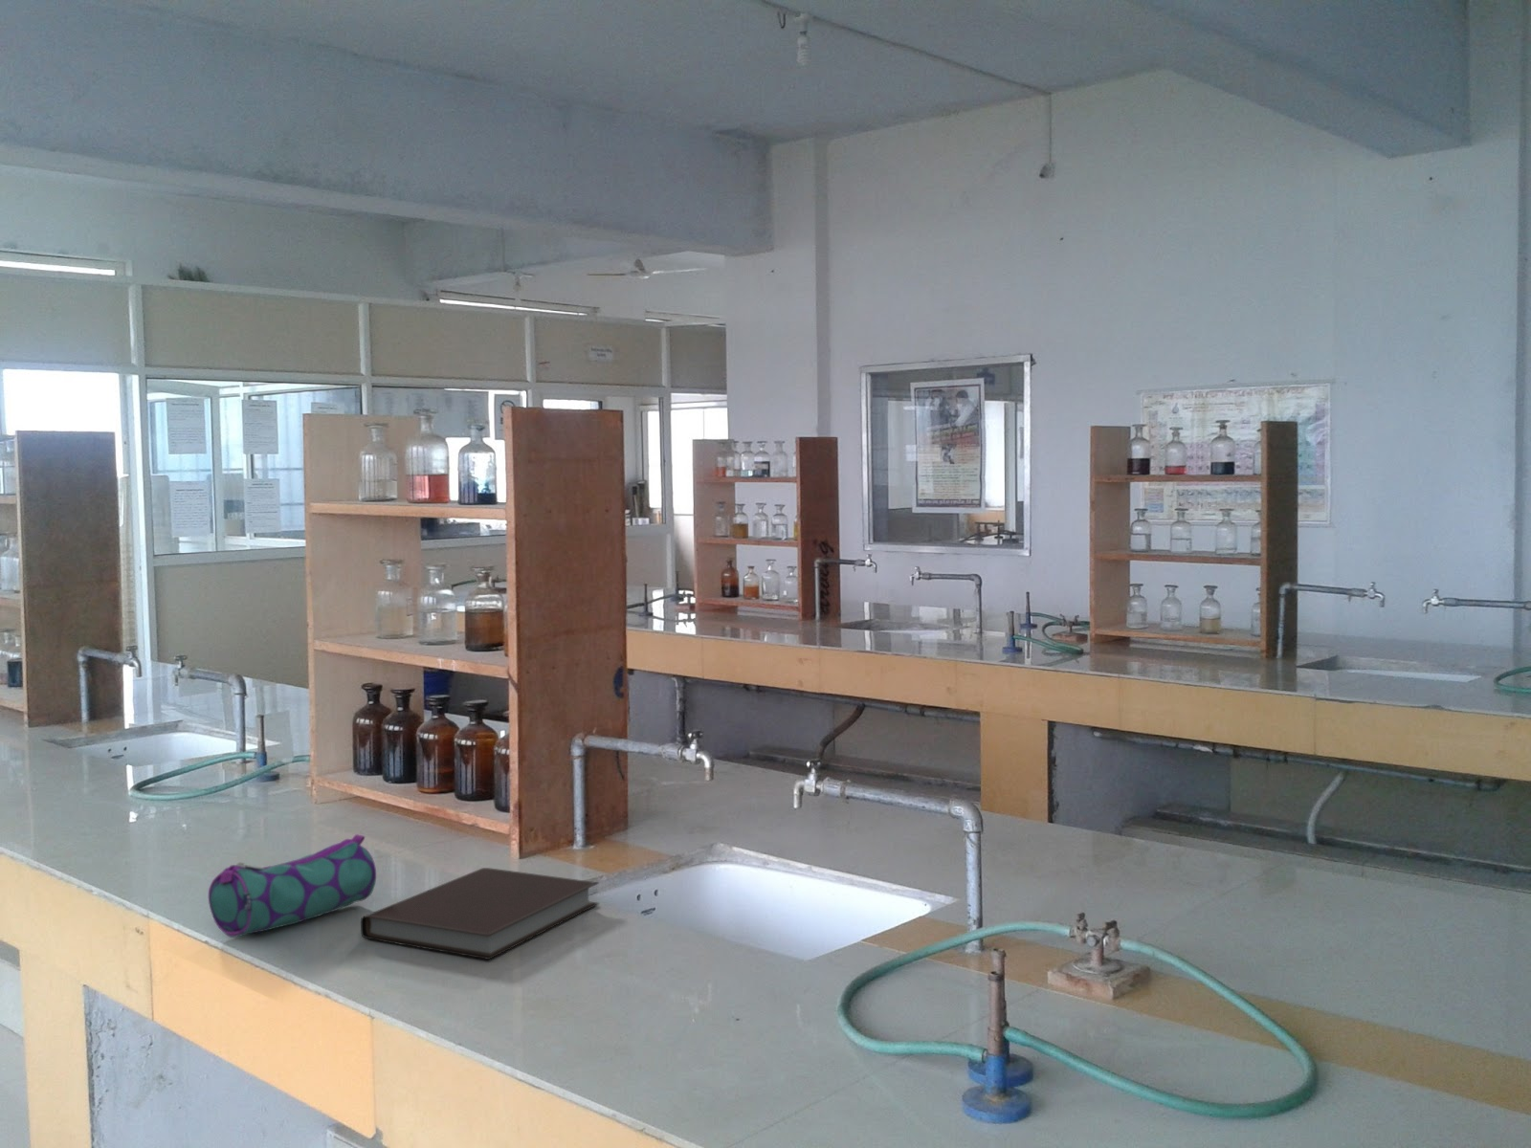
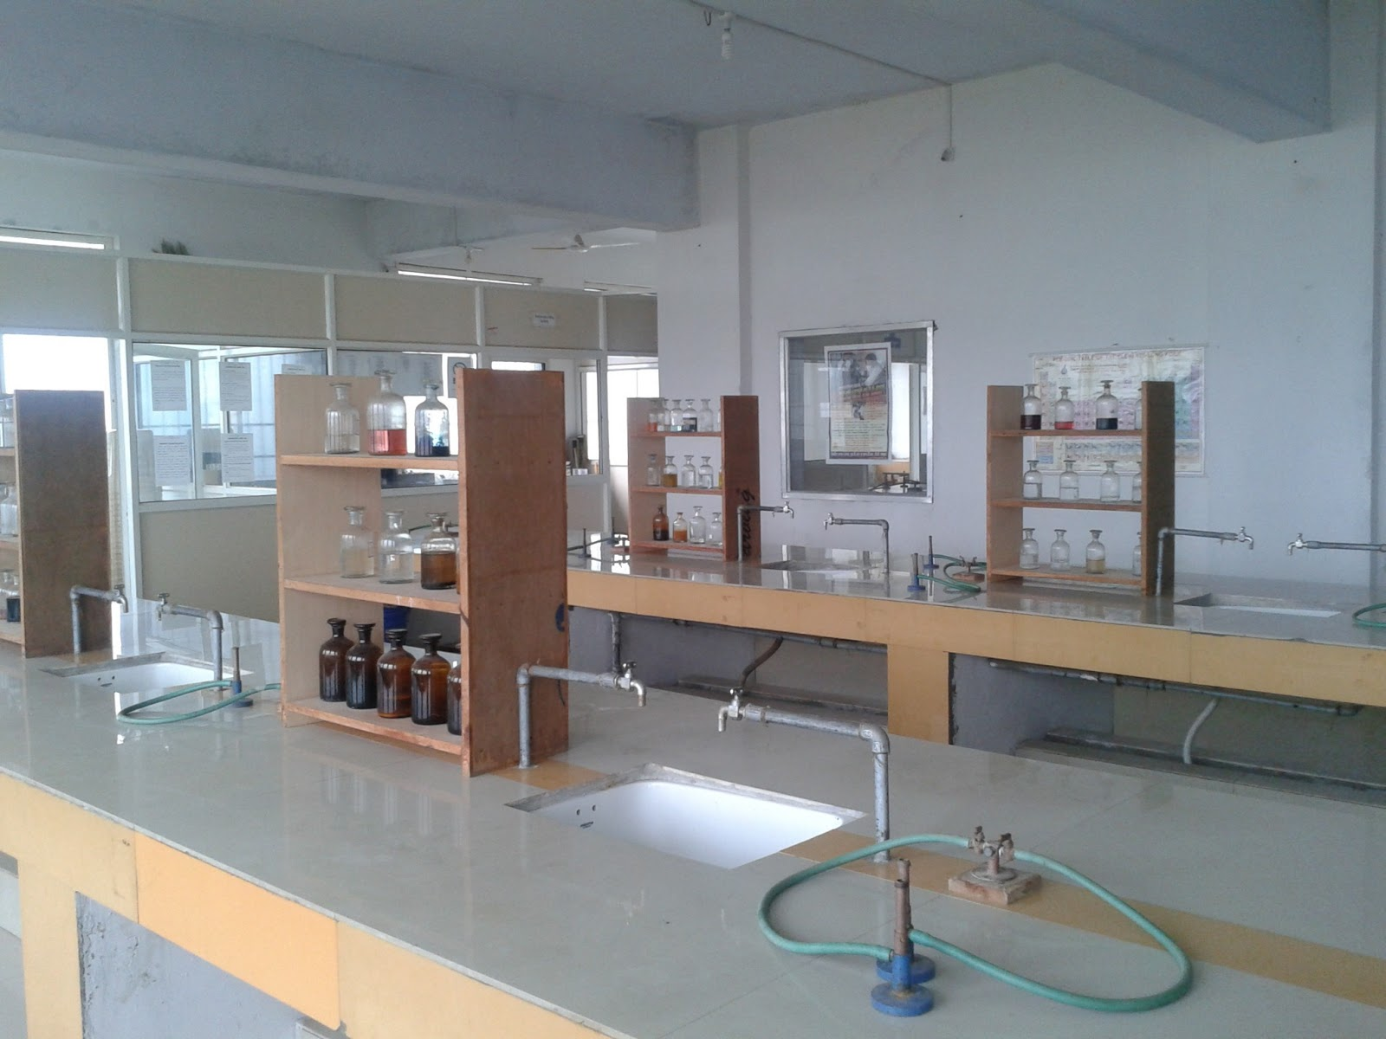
- pencil case [207,833,377,938]
- notebook [359,867,600,961]
